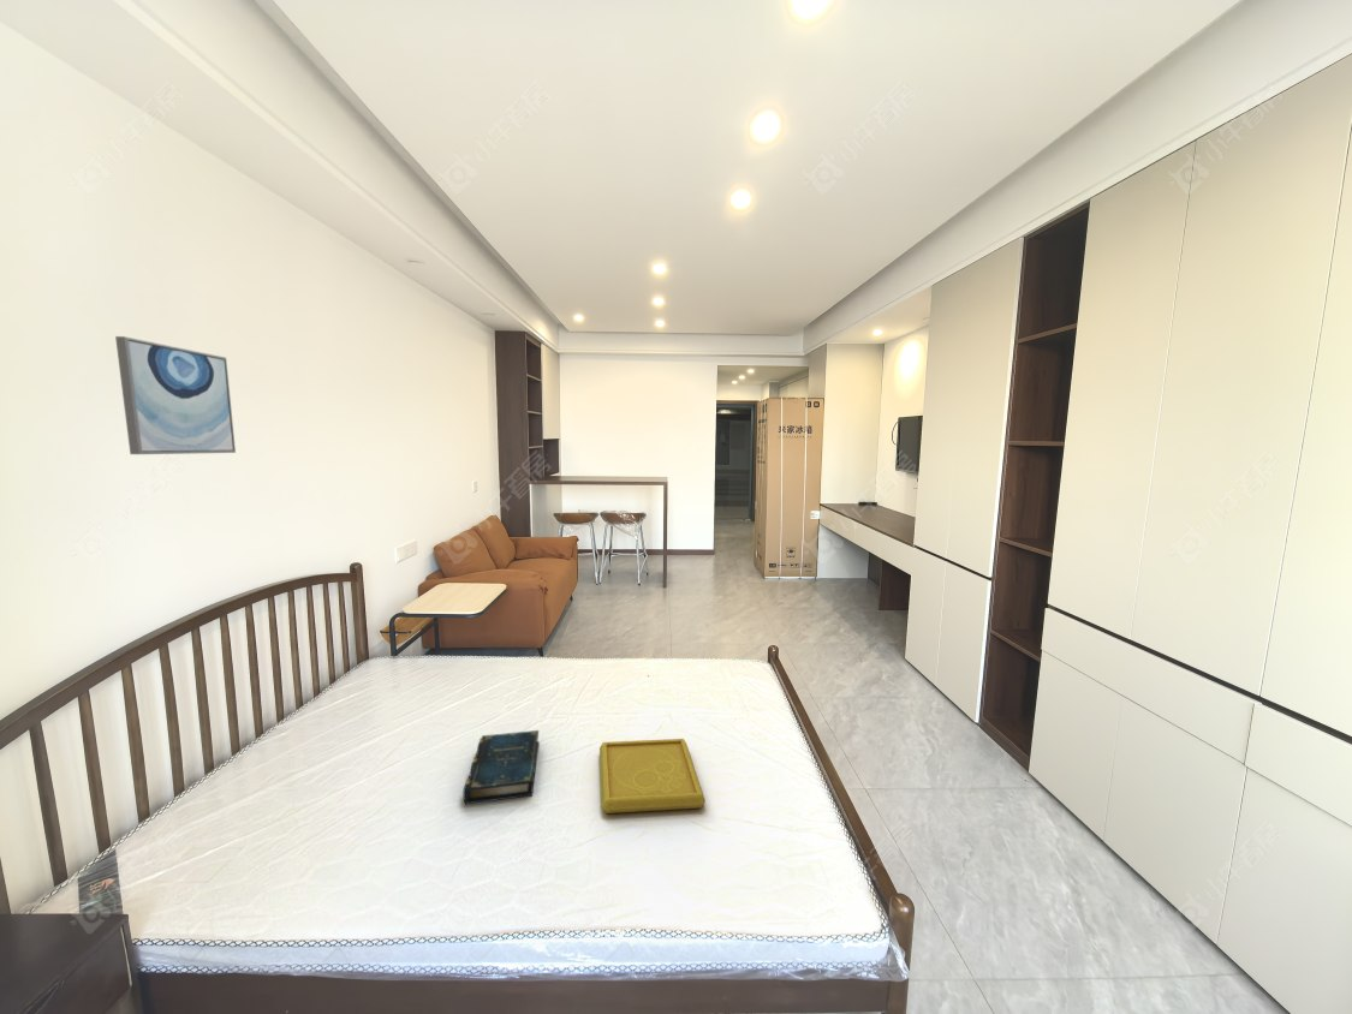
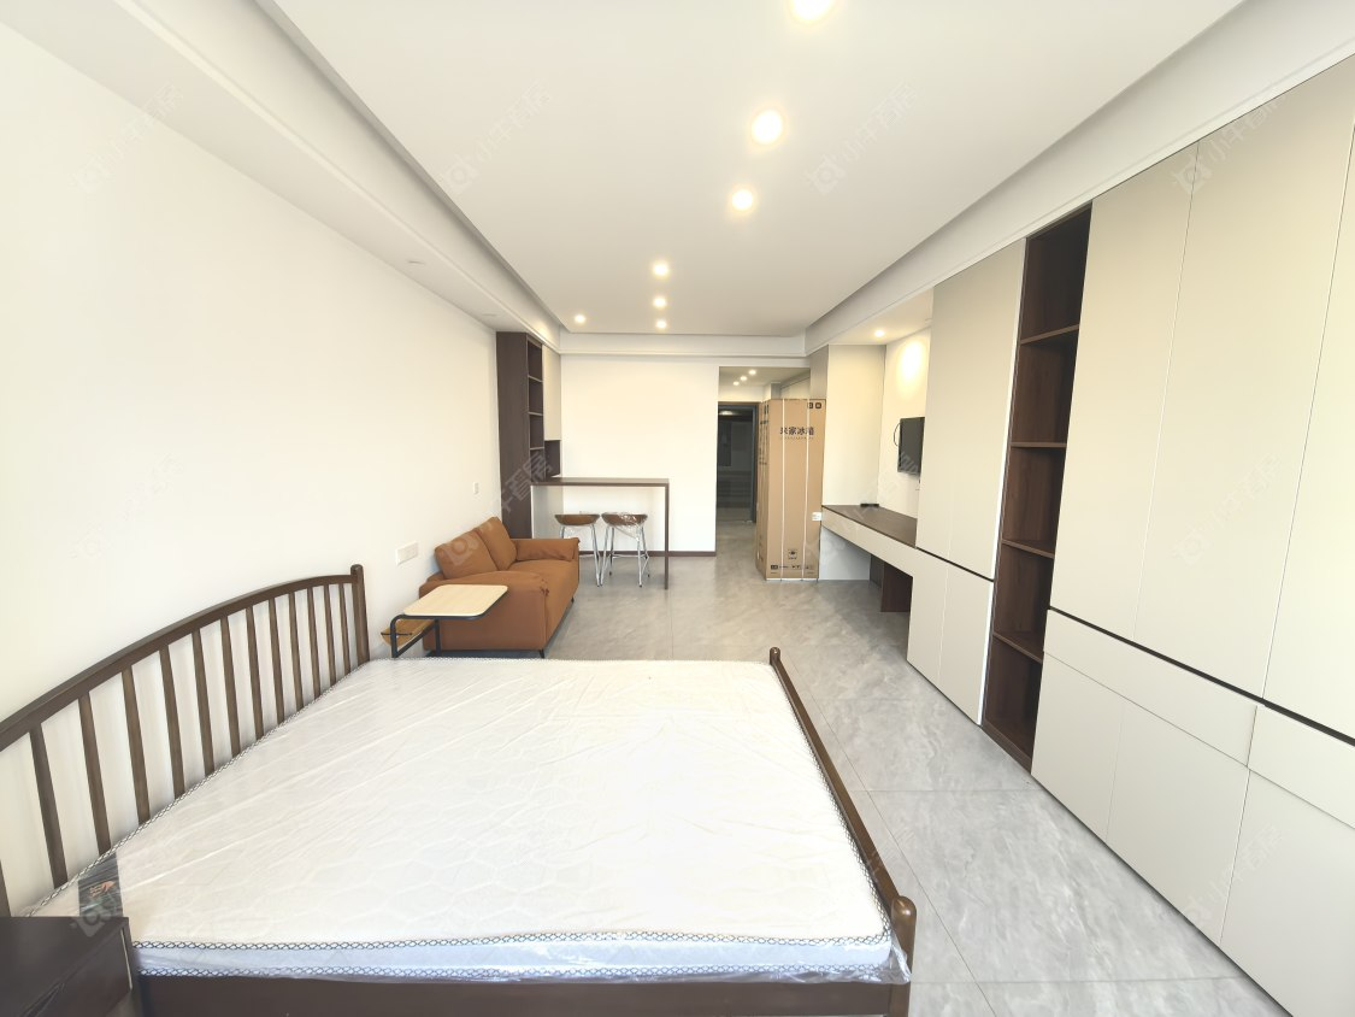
- book [461,729,540,805]
- wall art [114,335,237,455]
- serving tray [598,738,707,815]
